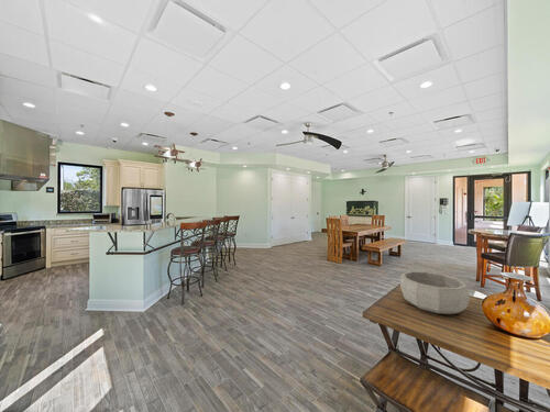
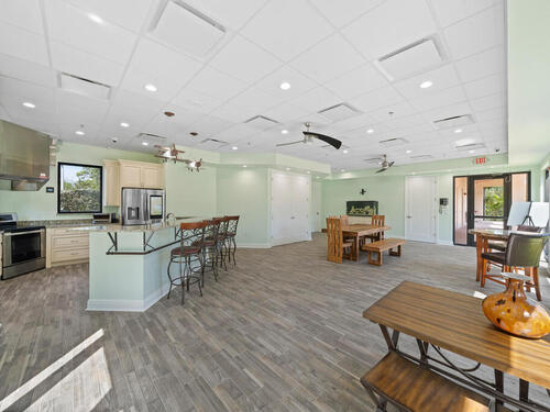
- decorative bowl [399,270,471,315]
